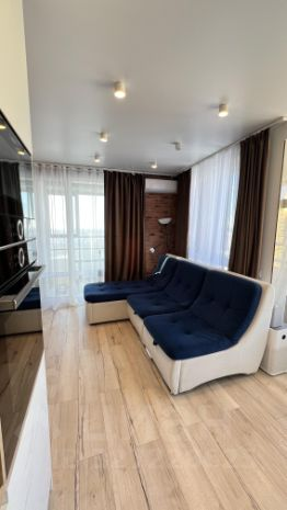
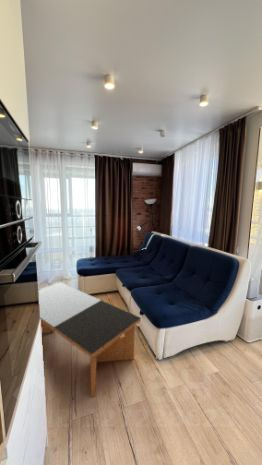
+ coffee table [38,281,142,398]
